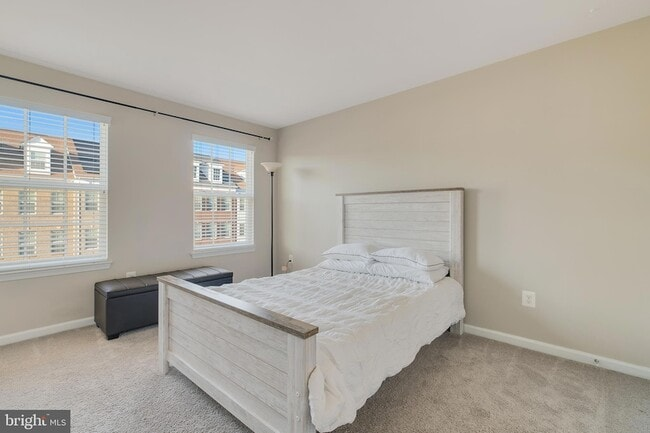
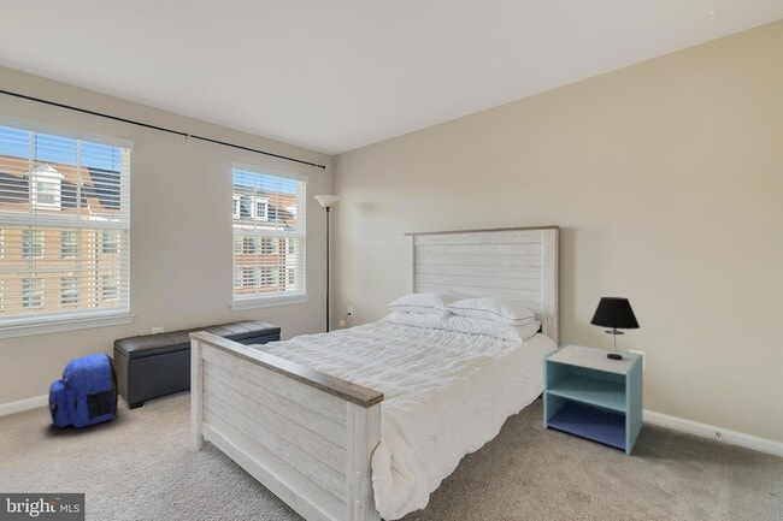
+ table lamp [589,296,641,360]
+ backpack [47,353,119,428]
+ nightstand [542,342,644,456]
